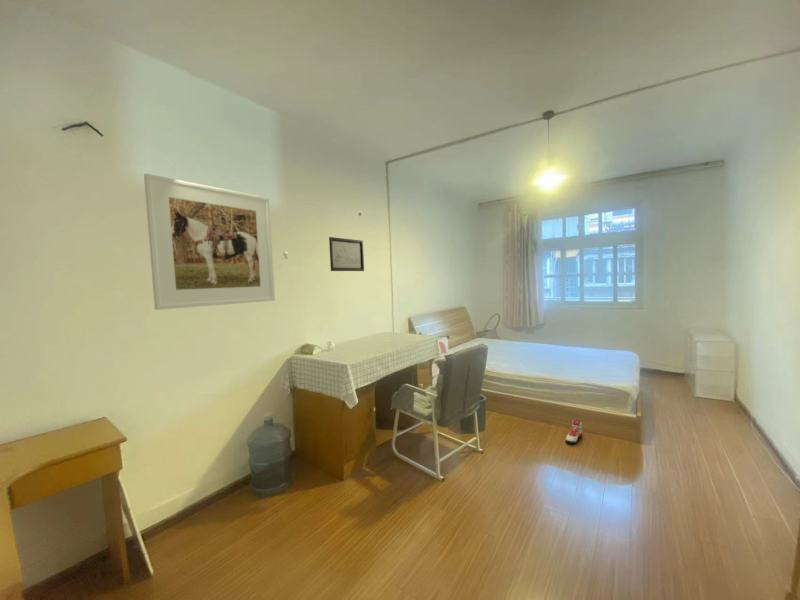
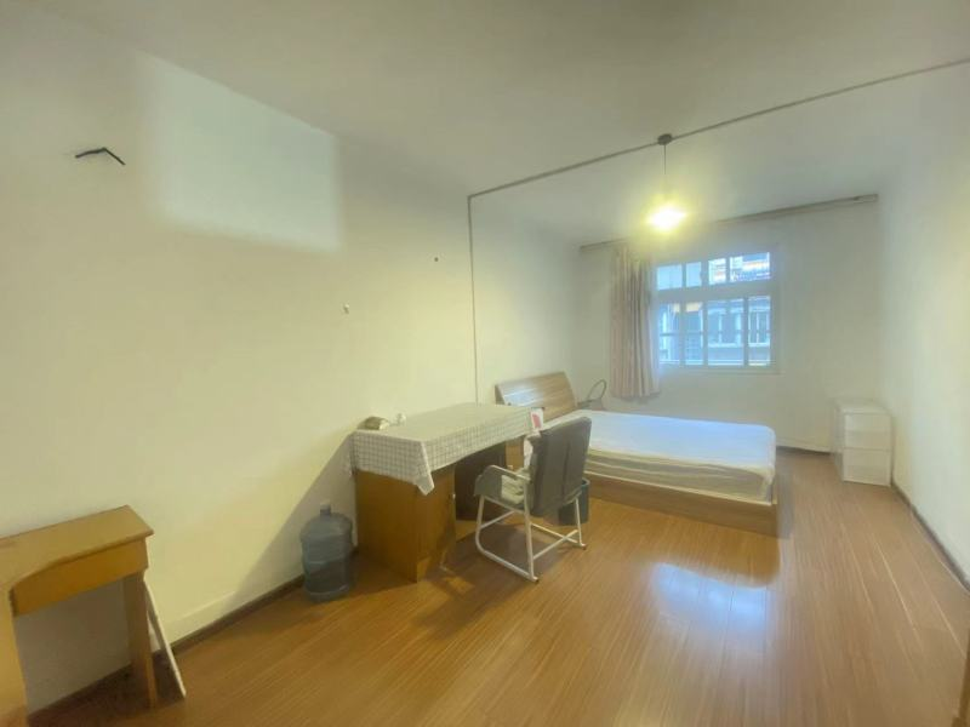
- wall art [328,236,365,272]
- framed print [143,173,276,311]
- sneaker [565,419,583,444]
